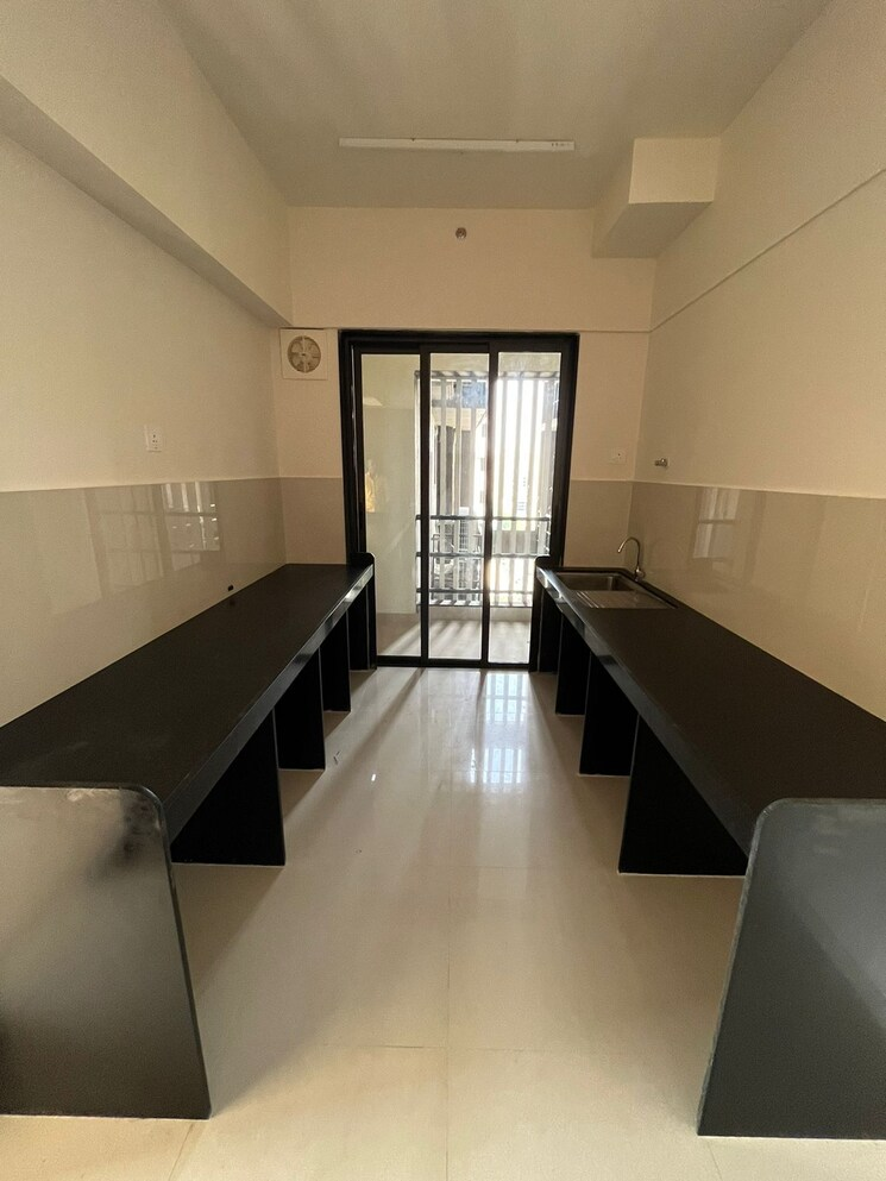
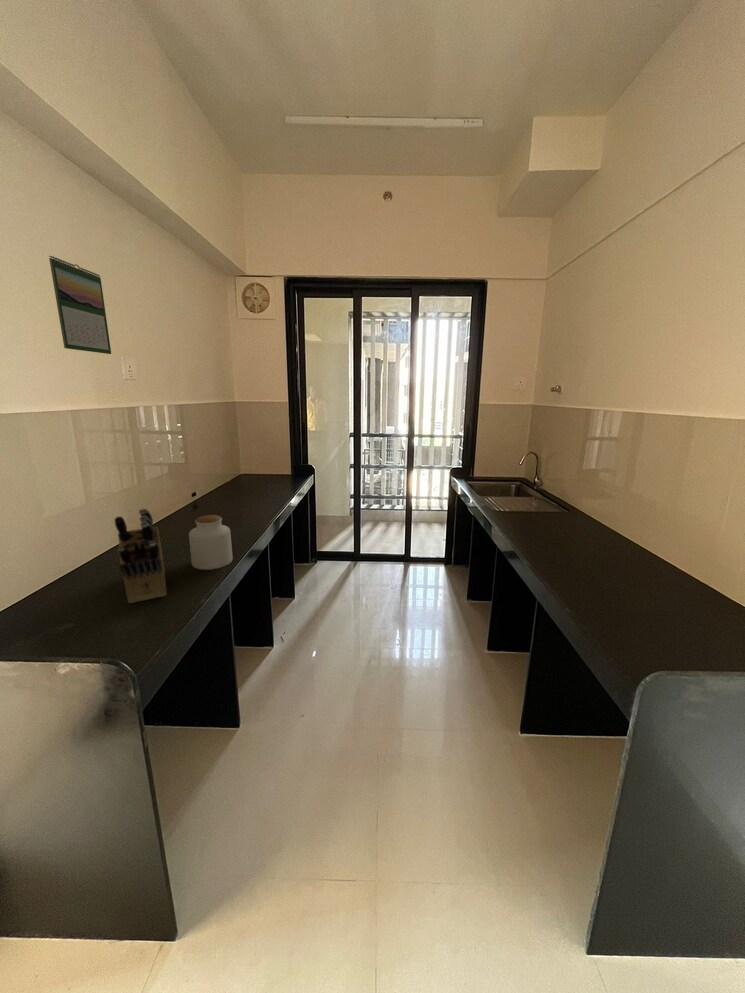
+ jar [188,514,234,571]
+ calendar [48,255,112,355]
+ knife block [114,508,168,604]
